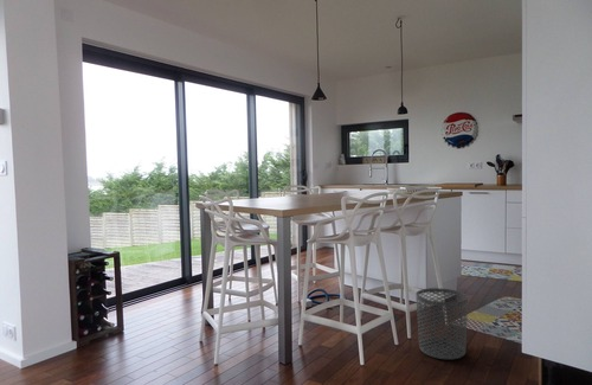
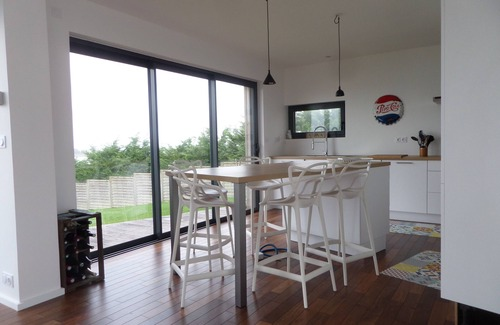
- waste bin [414,287,469,360]
